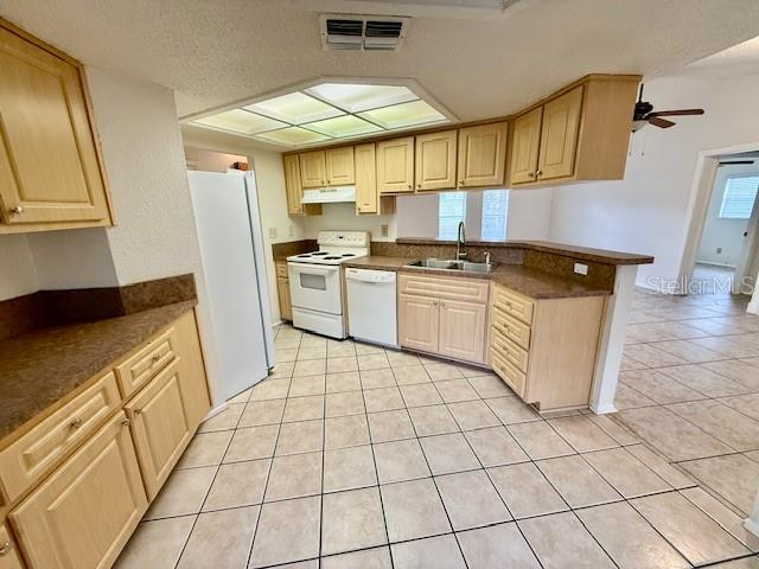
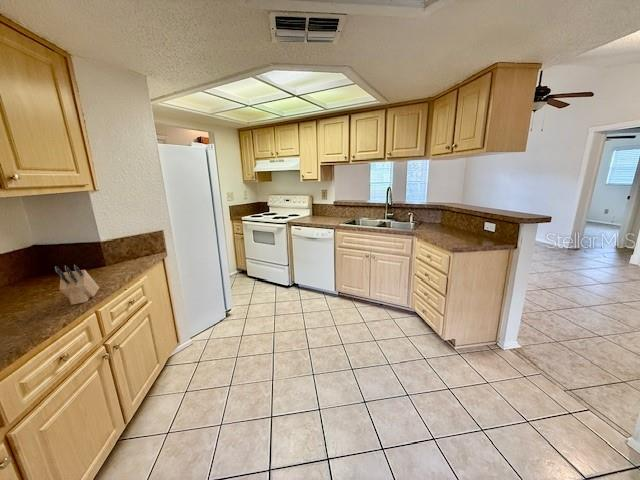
+ knife block [53,264,100,306]
